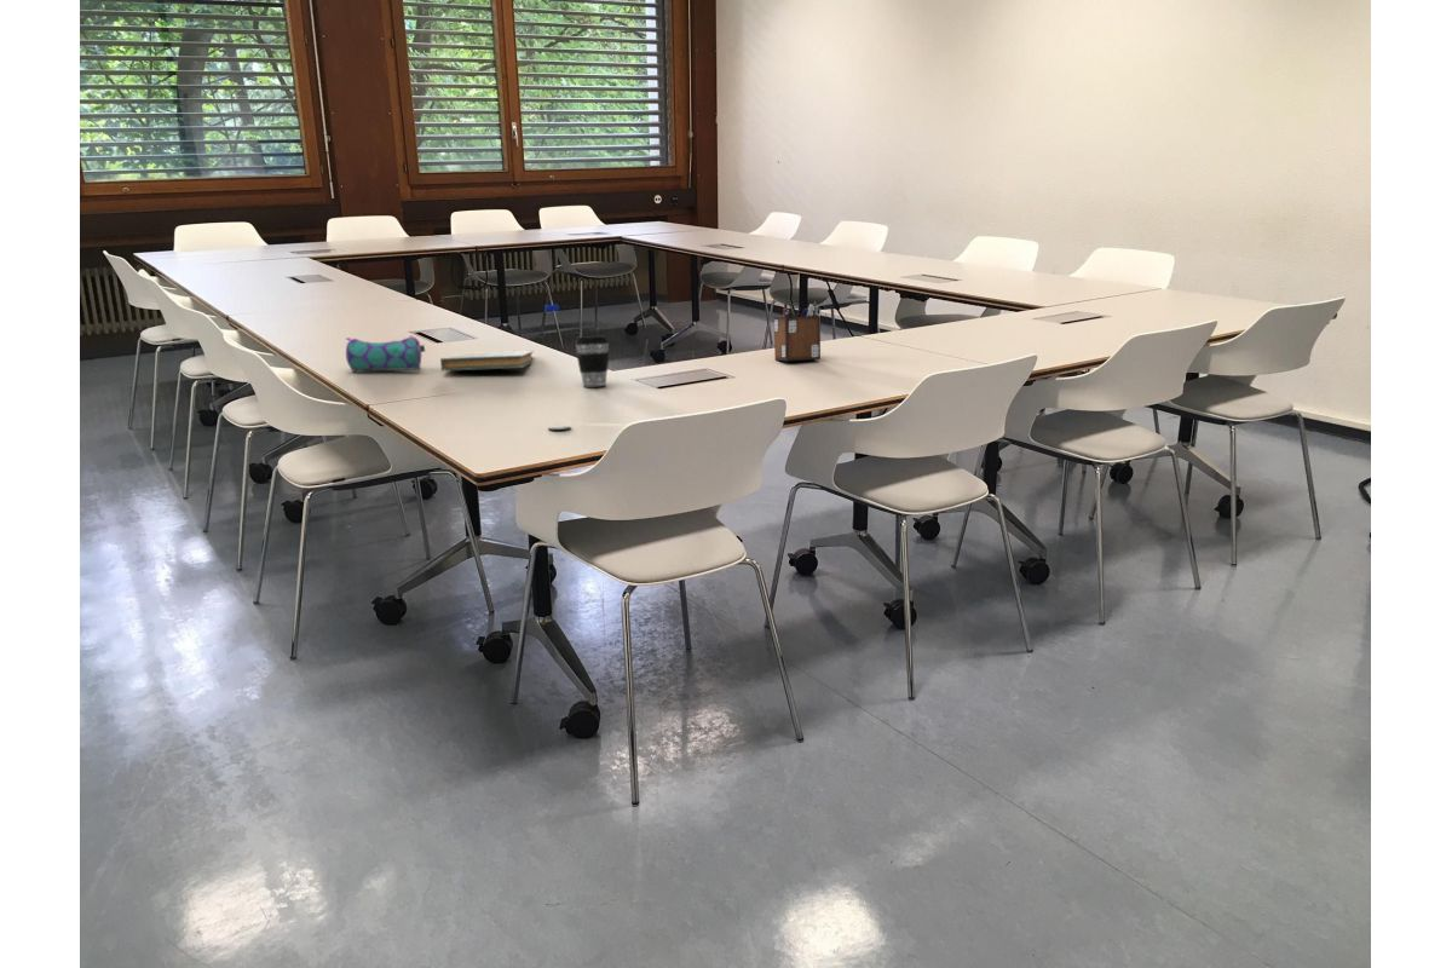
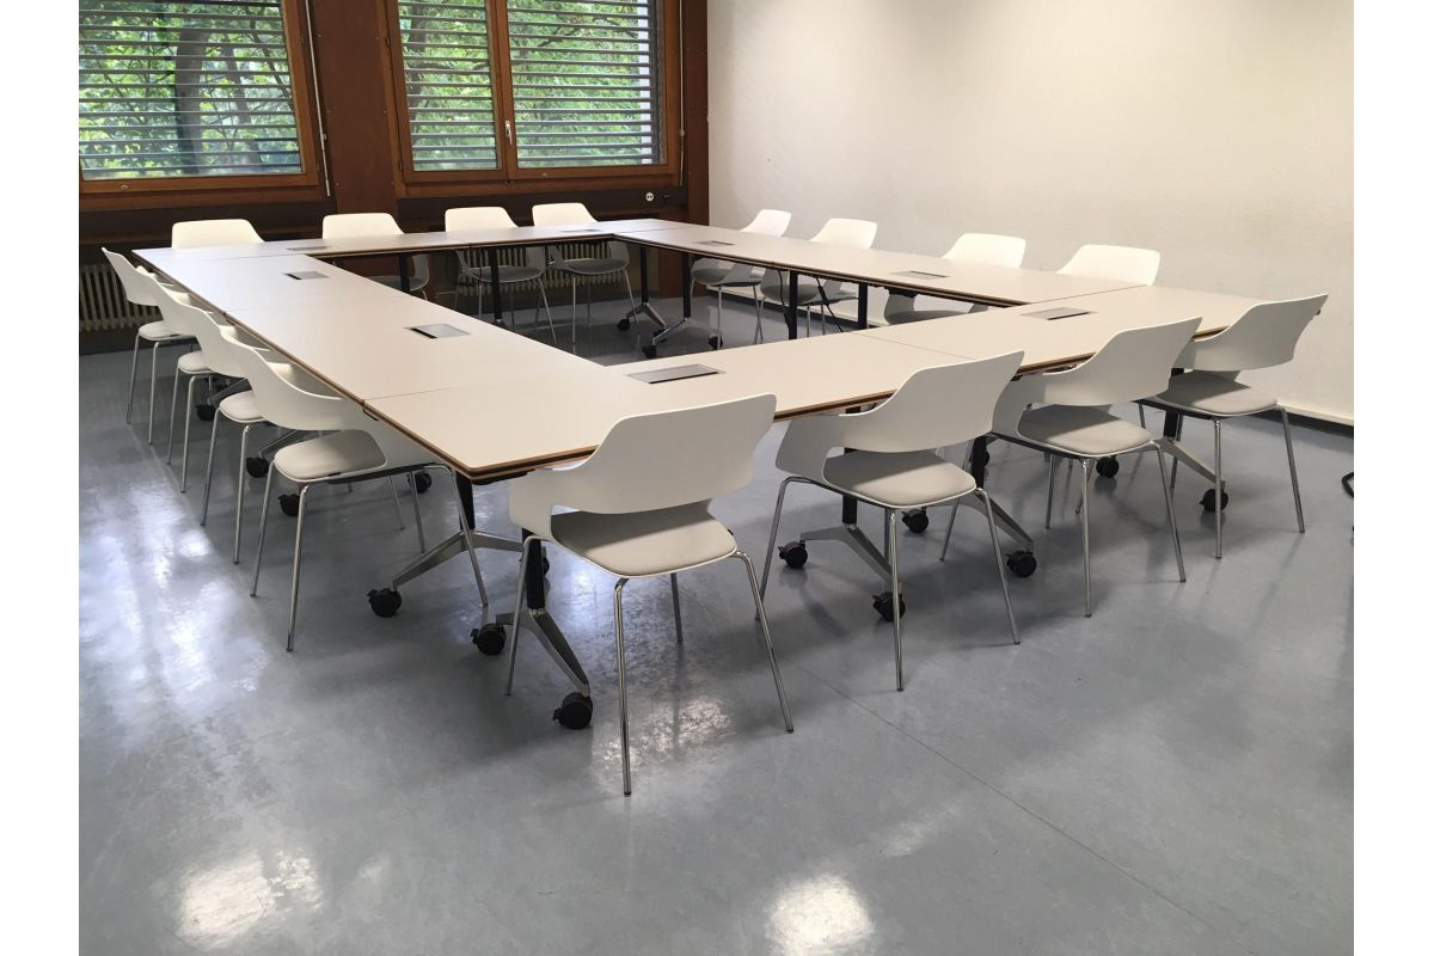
- pencil case [345,334,427,373]
- desk organizer [773,299,822,362]
- coffee cup [574,335,611,387]
- water bottle [543,304,571,431]
- book [439,350,535,373]
